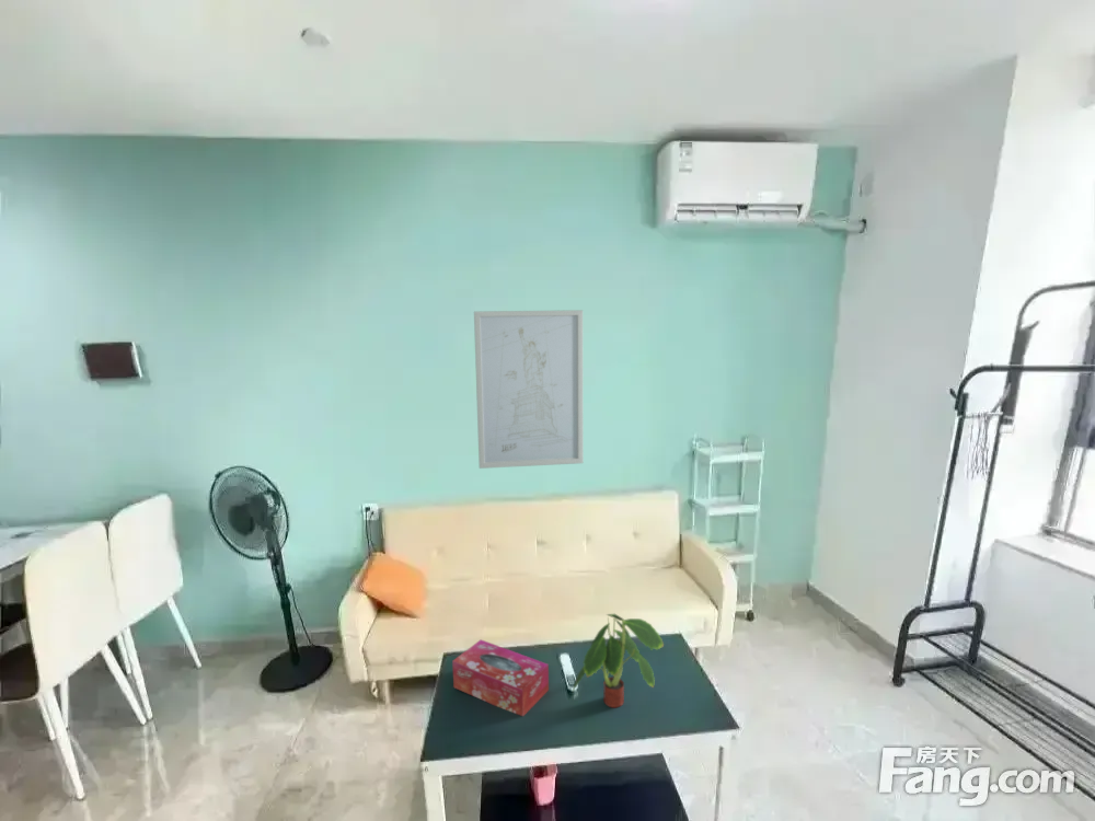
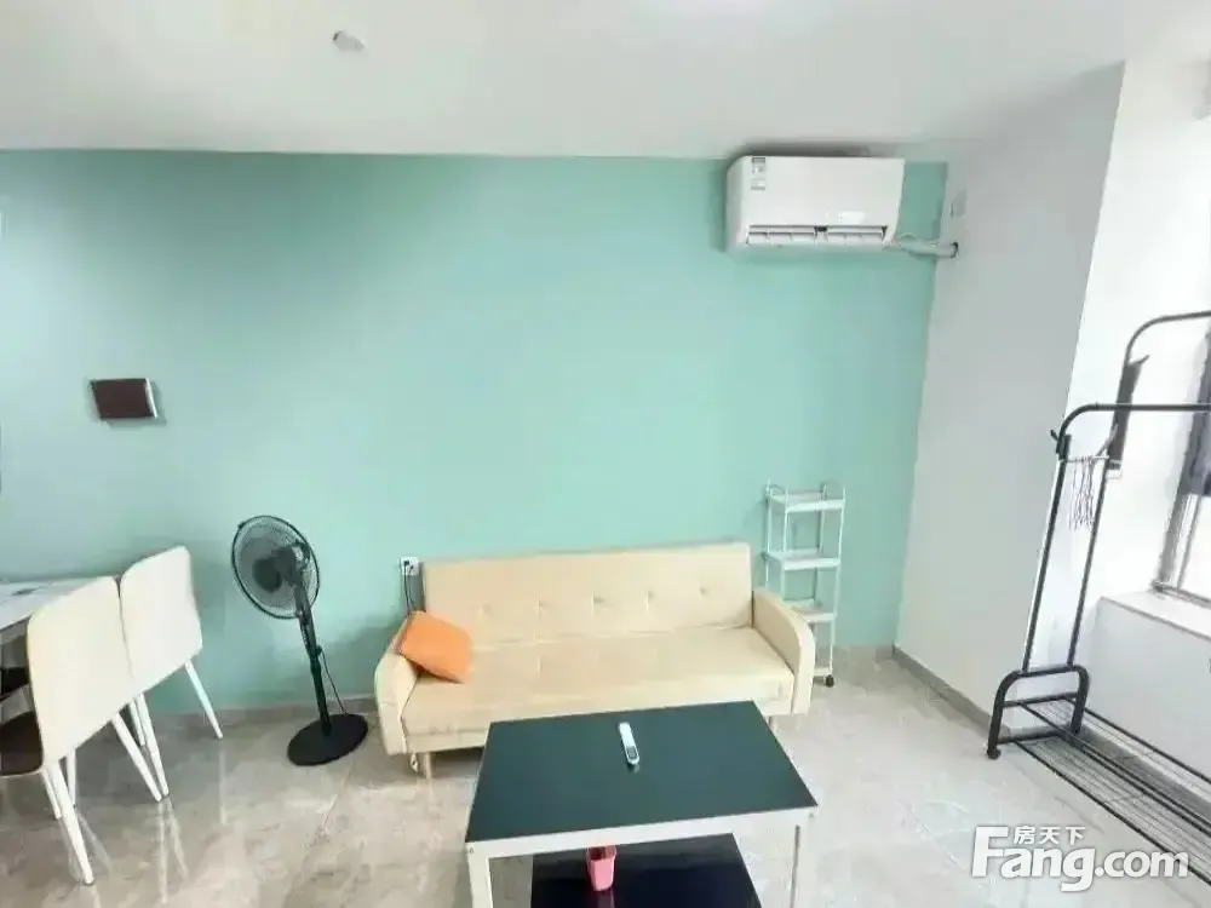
- wall art [473,309,584,470]
- plant [572,613,665,708]
- tissue box [451,638,550,717]
